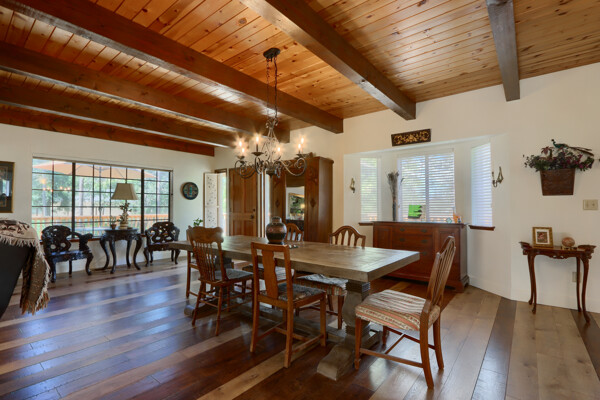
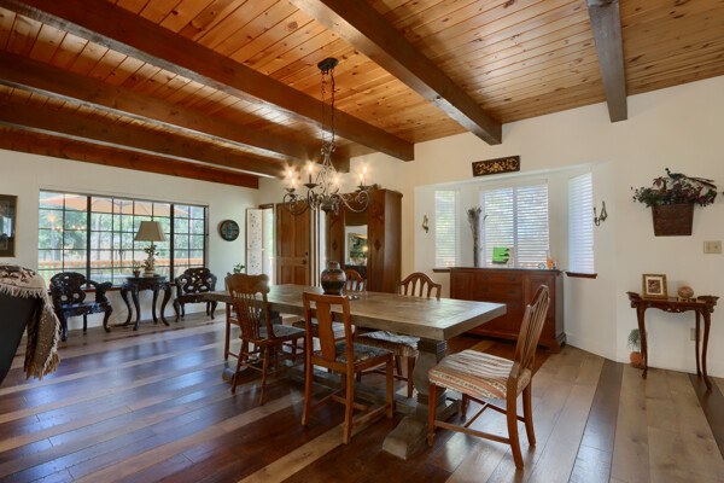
+ potted plant [626,327,649,369]
